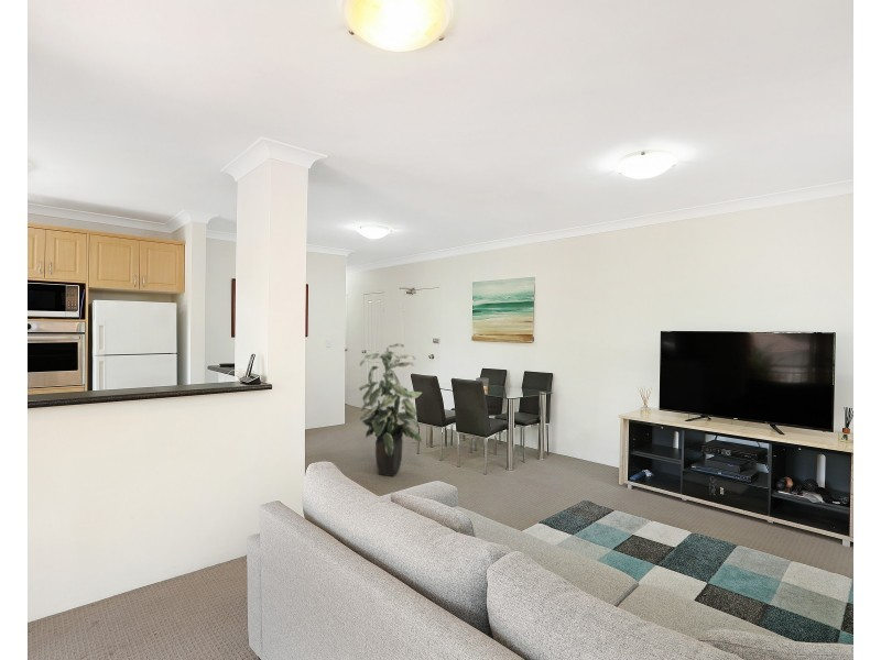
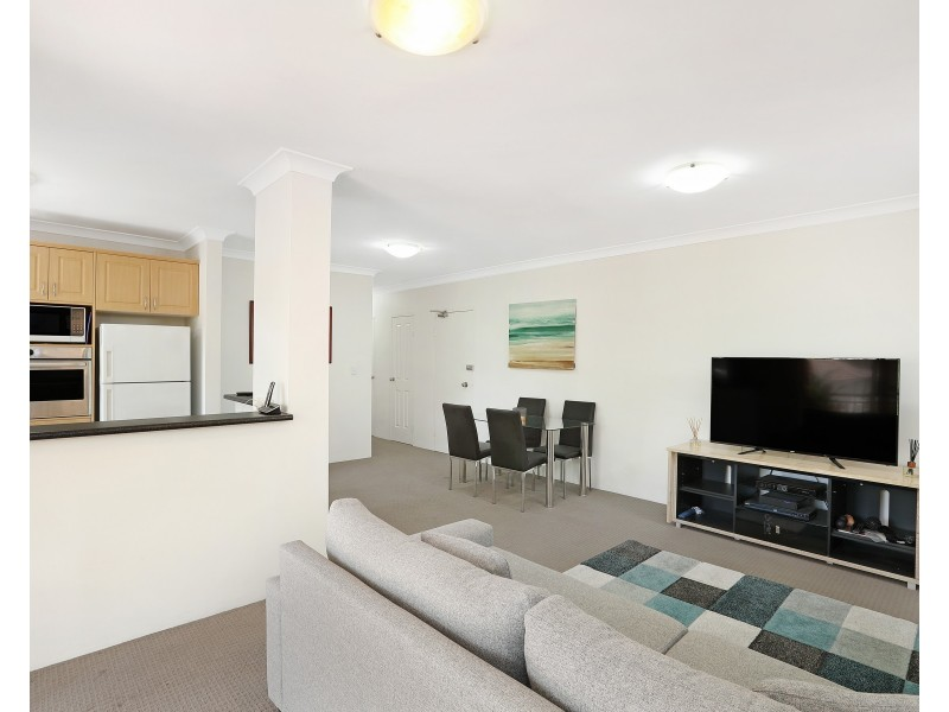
- indoor plant [358,342,423,477]
